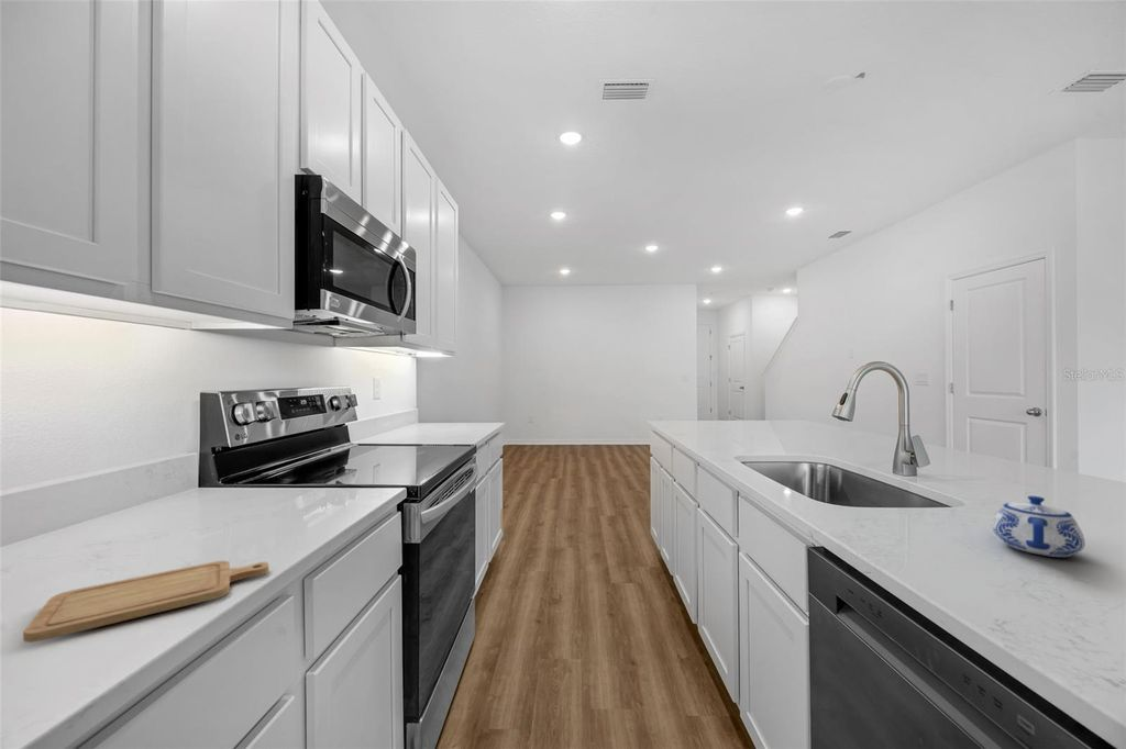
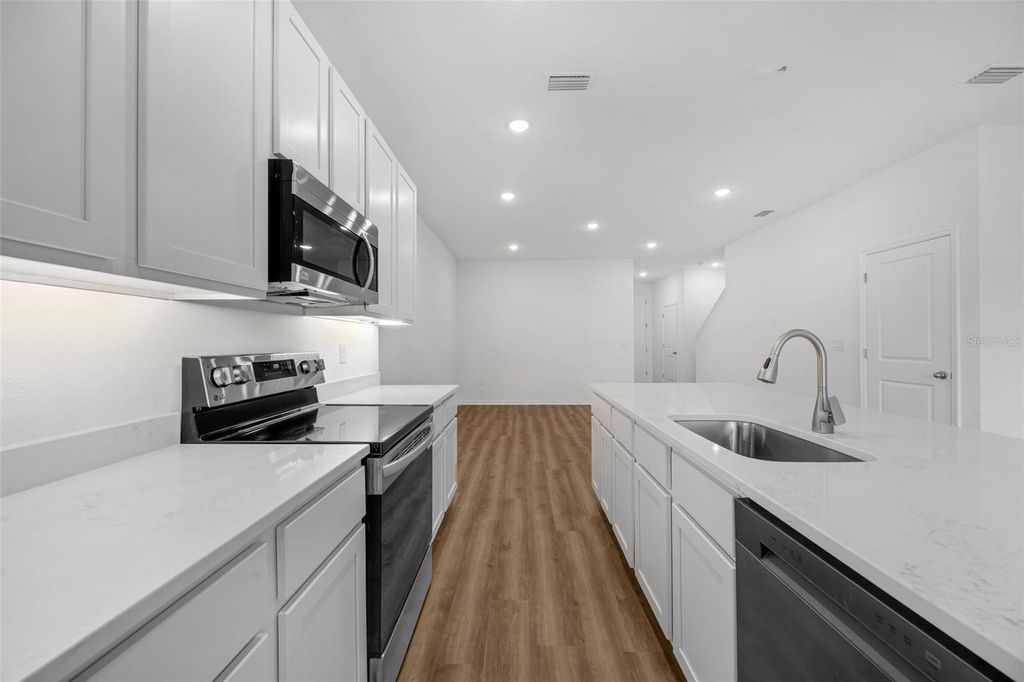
- teapot [992,495,1086,558]
- chopping board [22,560,269,644]
